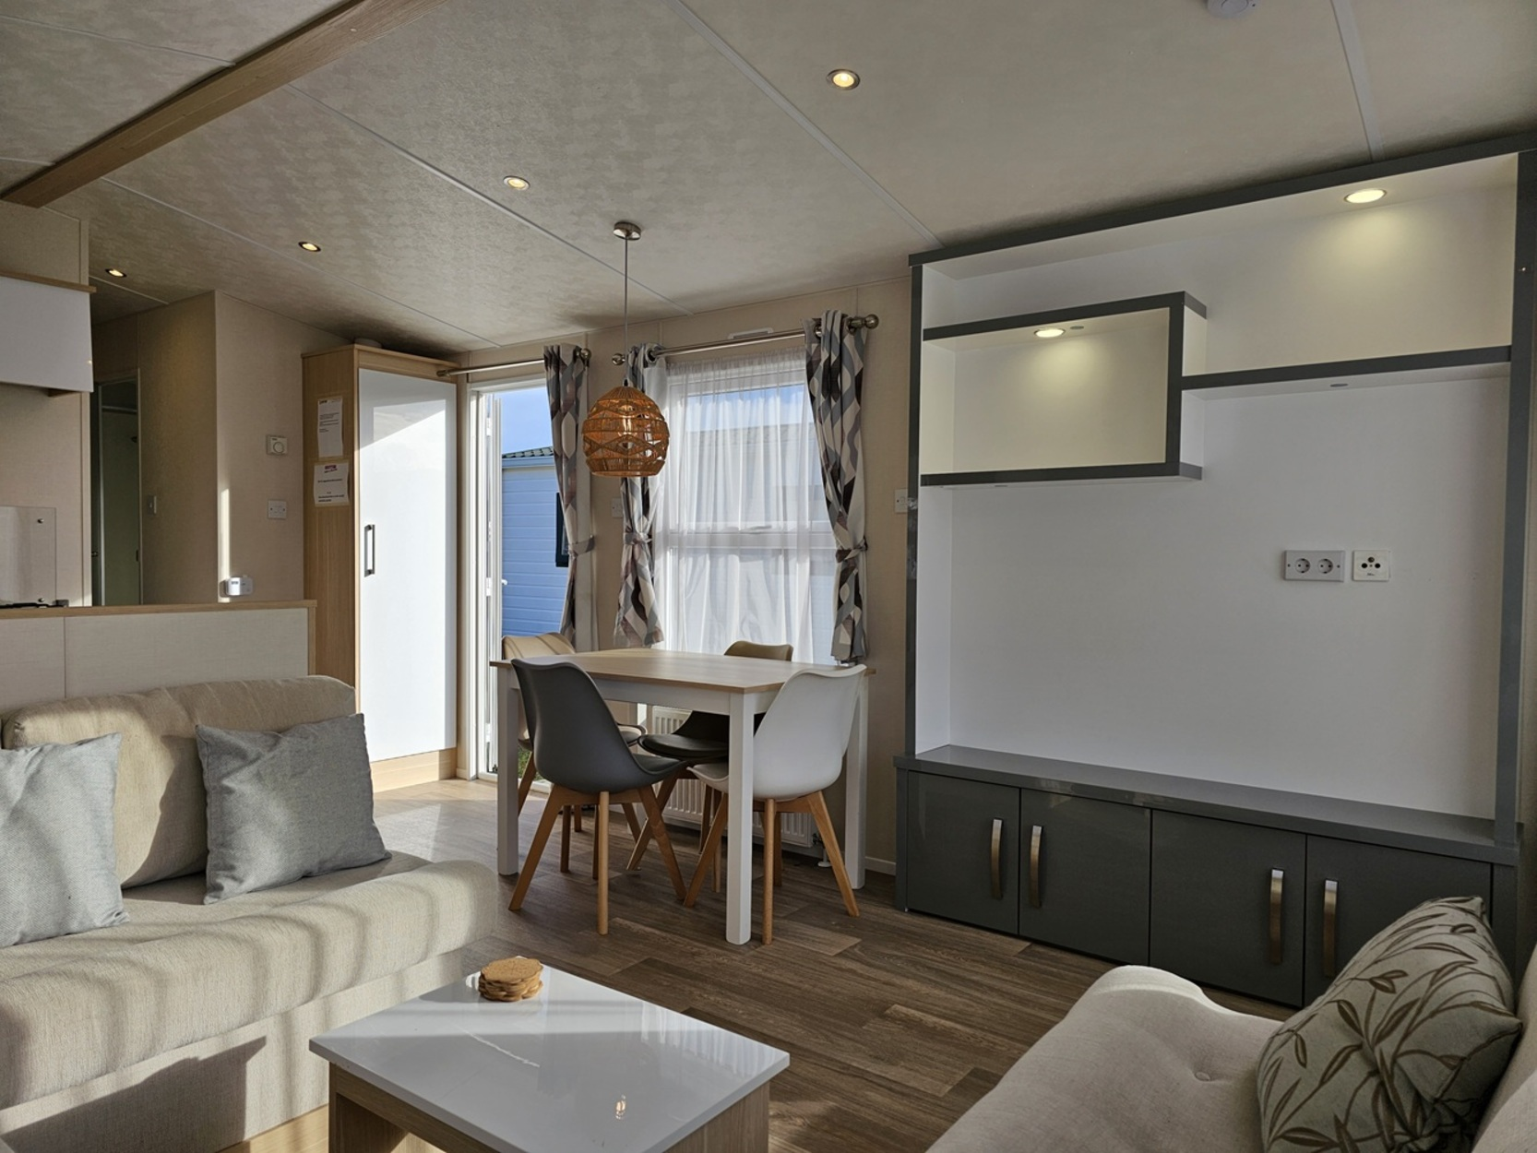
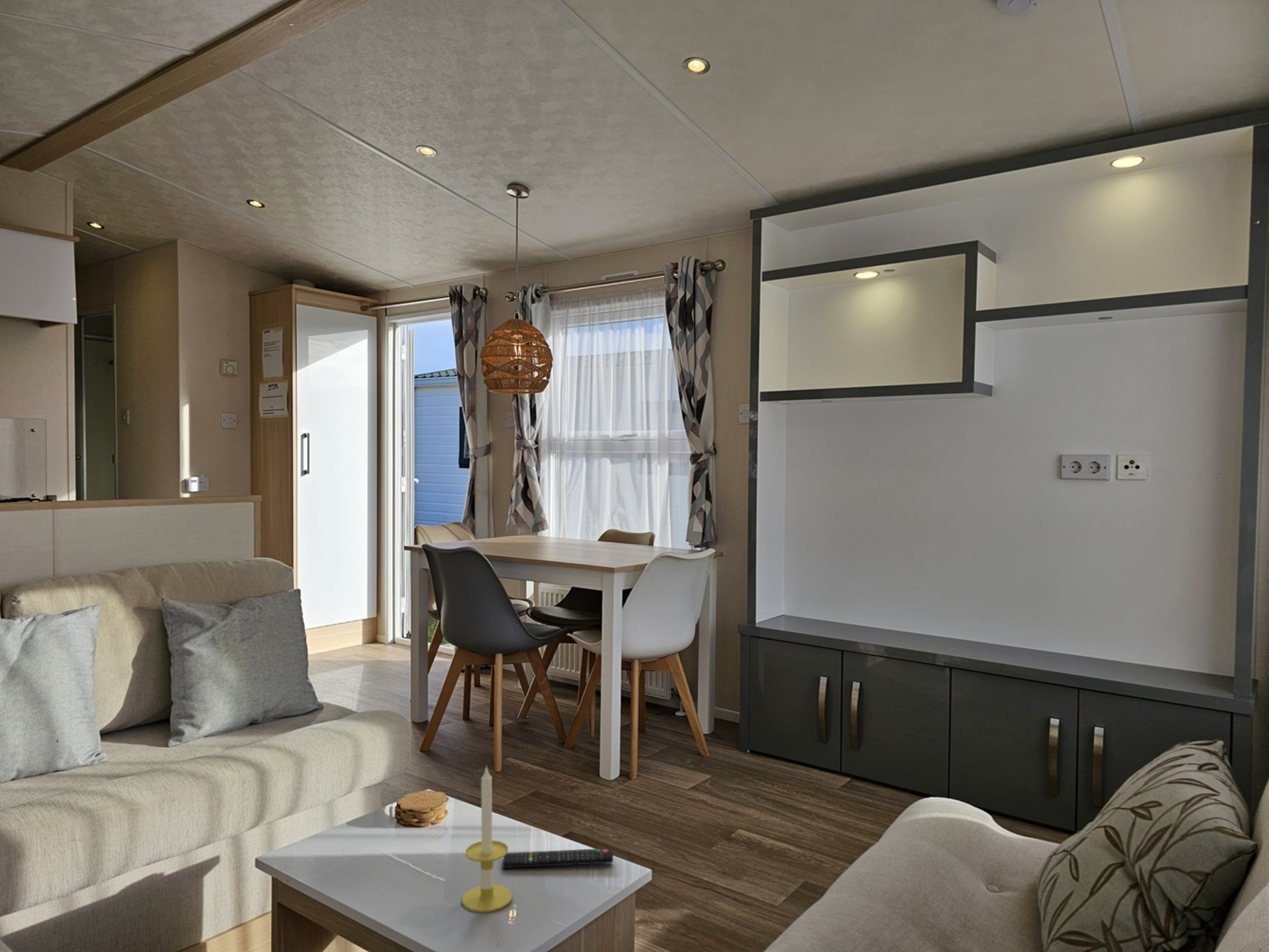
+ remote control [502,848,614,869]
+ candle [461,765,513,913]
